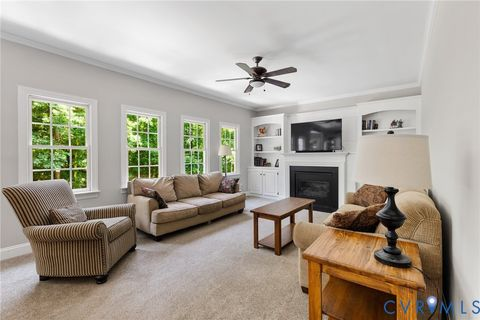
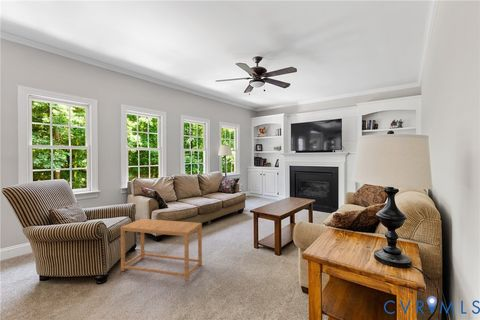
+ side table [119,218,203,281]
